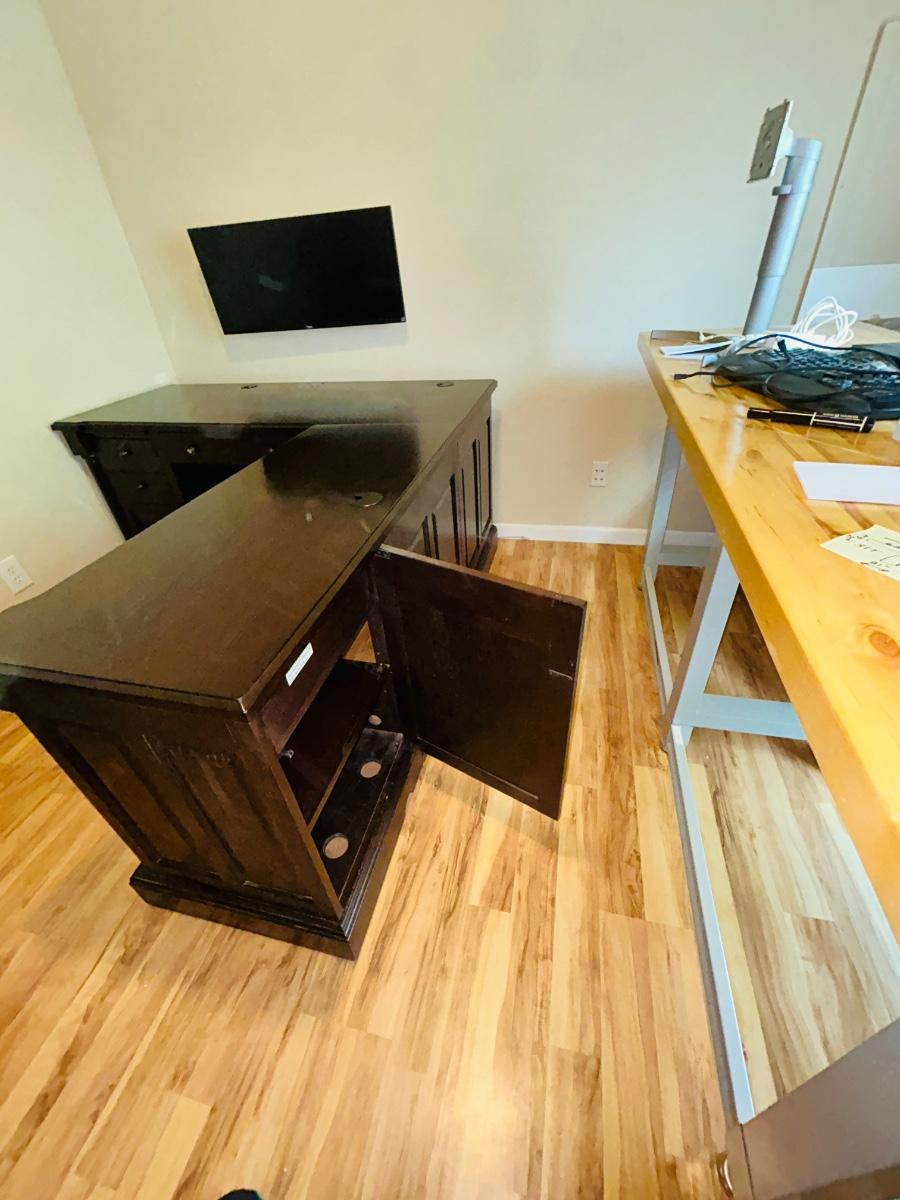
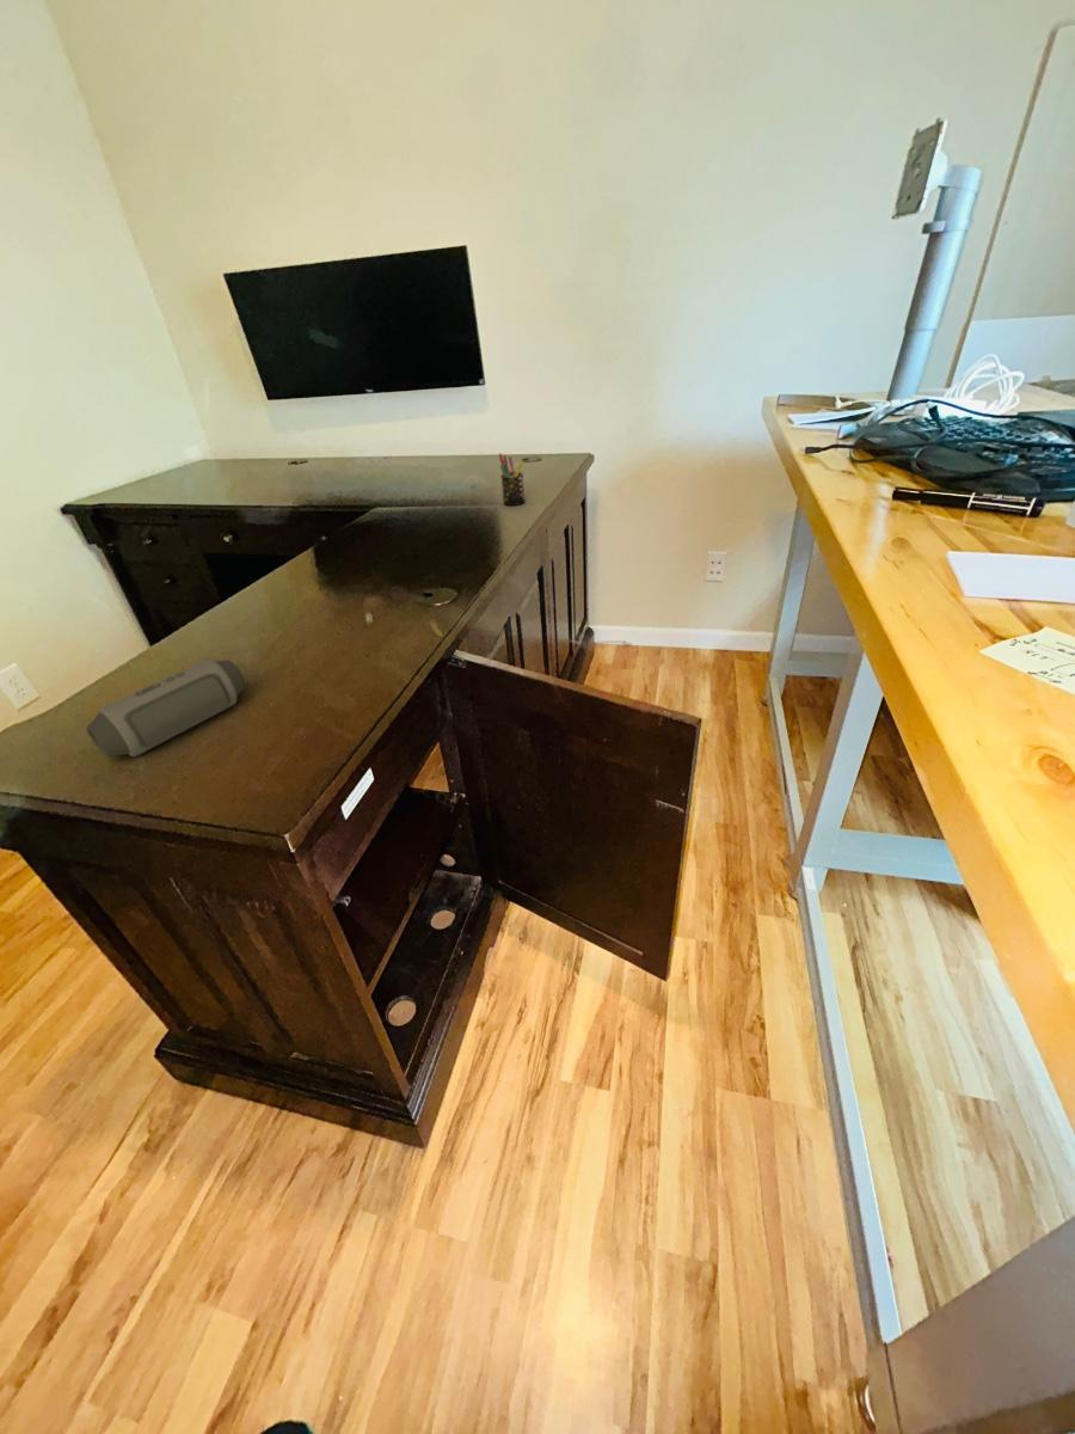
+ pen holder [498,452,527,507]
+ speaker [85,658,246,758]
